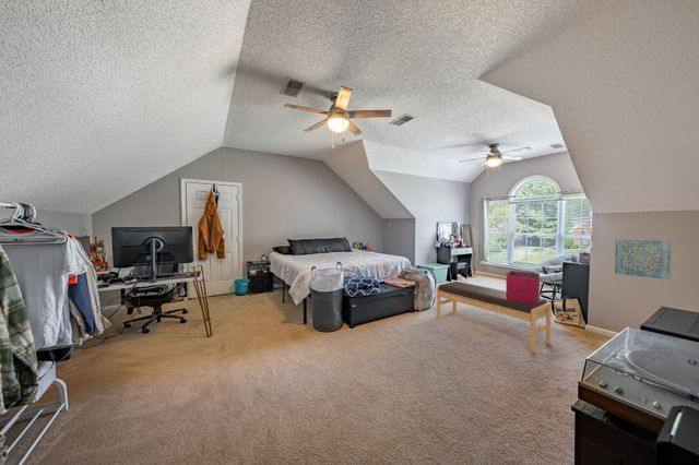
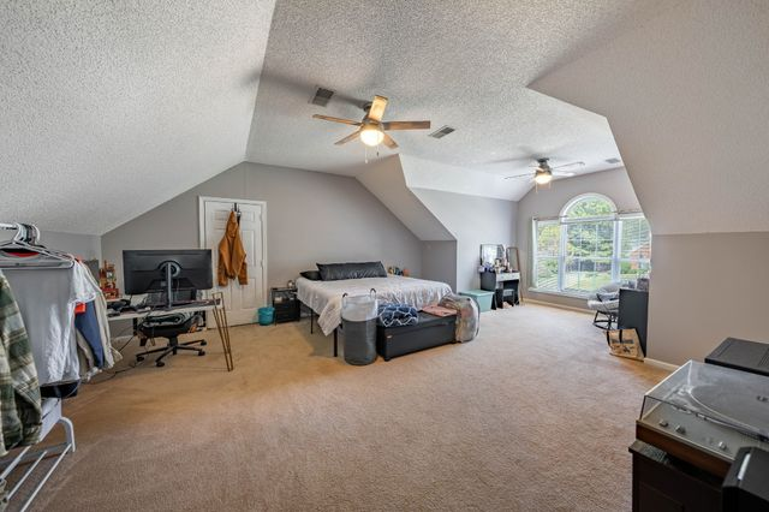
- bench [436,281,553,355]
- storage bin [505,270,541,305]
- wall art [614,238,672,281]
